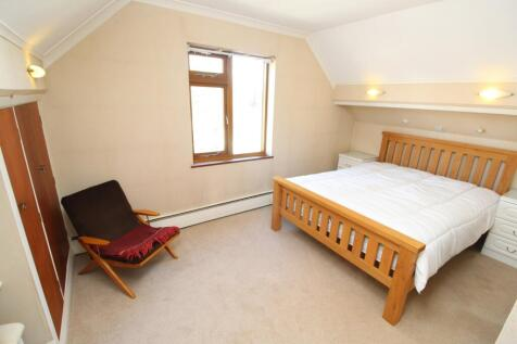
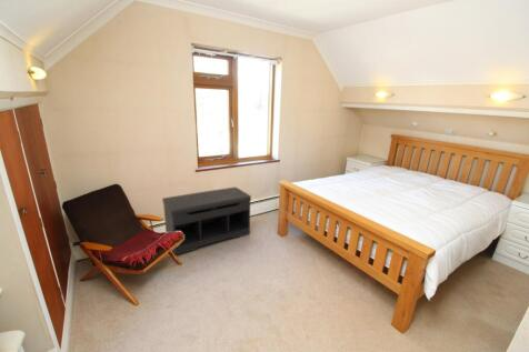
+ bench [161,185,252,257]
